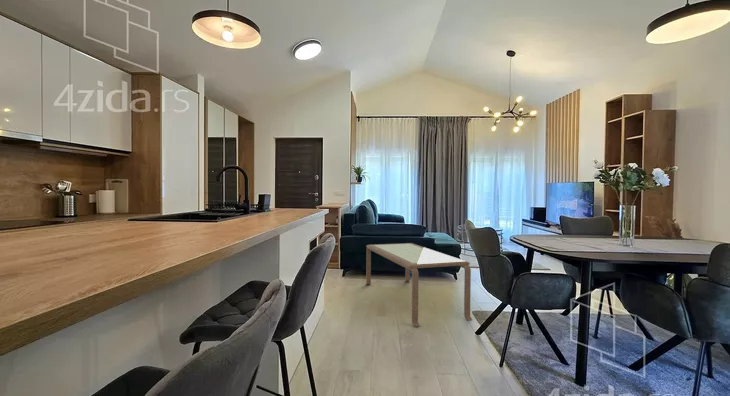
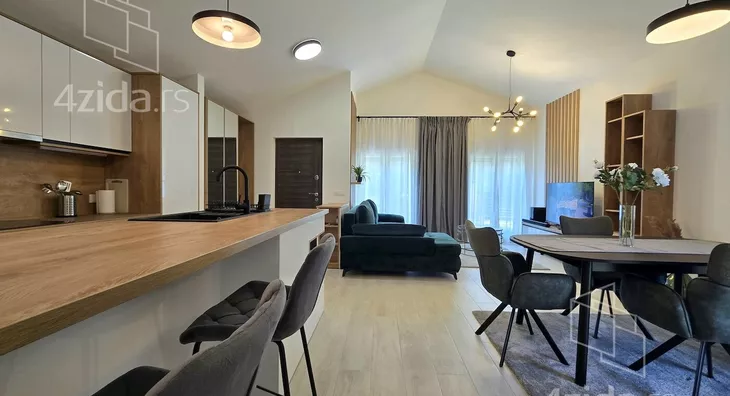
- coffee table [365,242,473,327]
